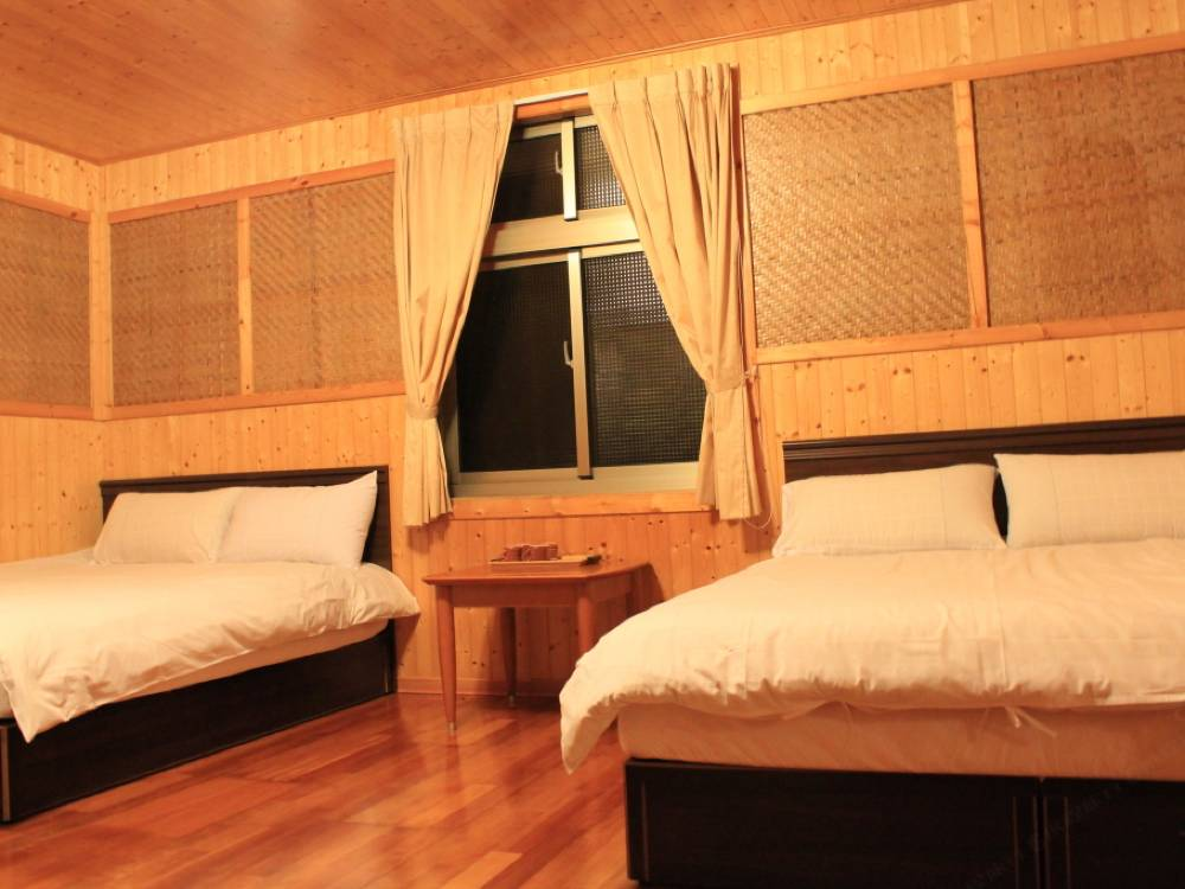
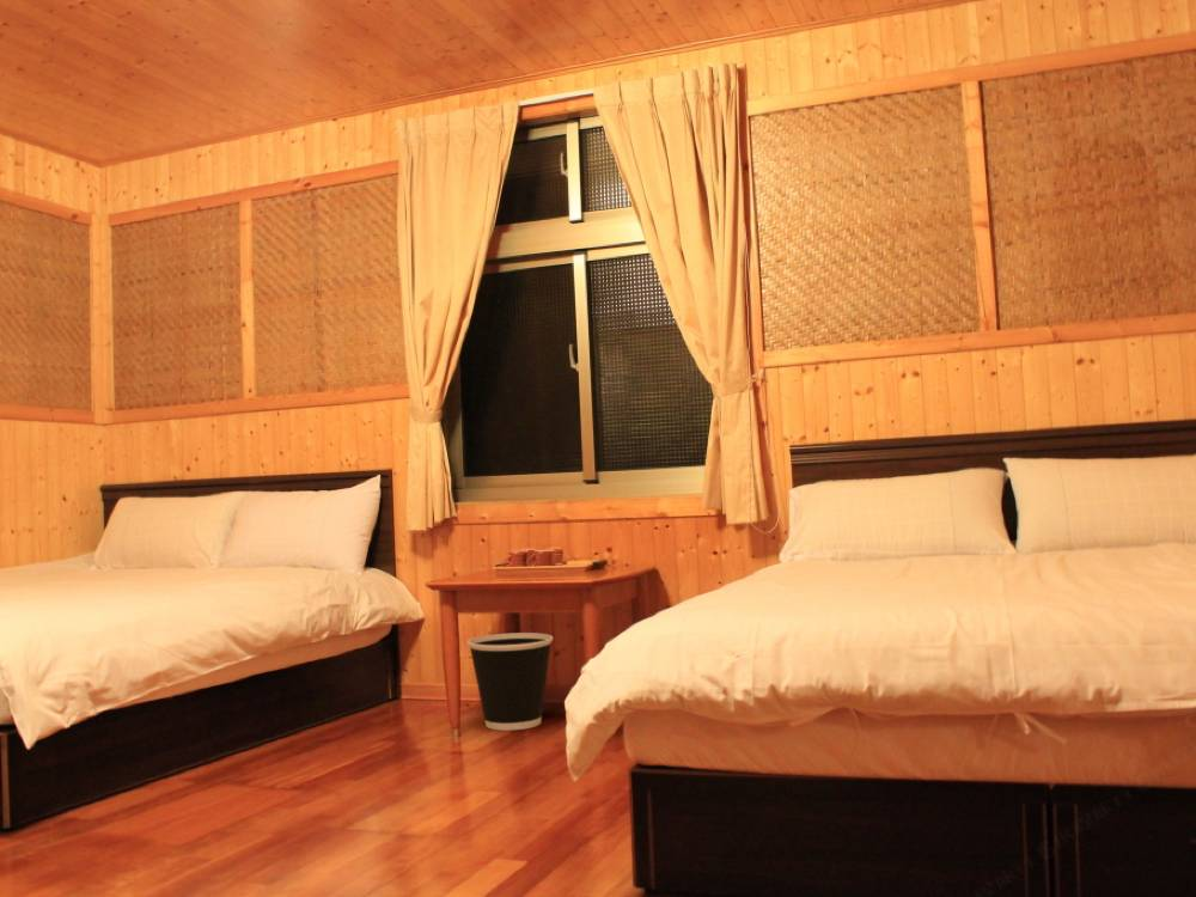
+ wastebasket [466,631,554,732]
